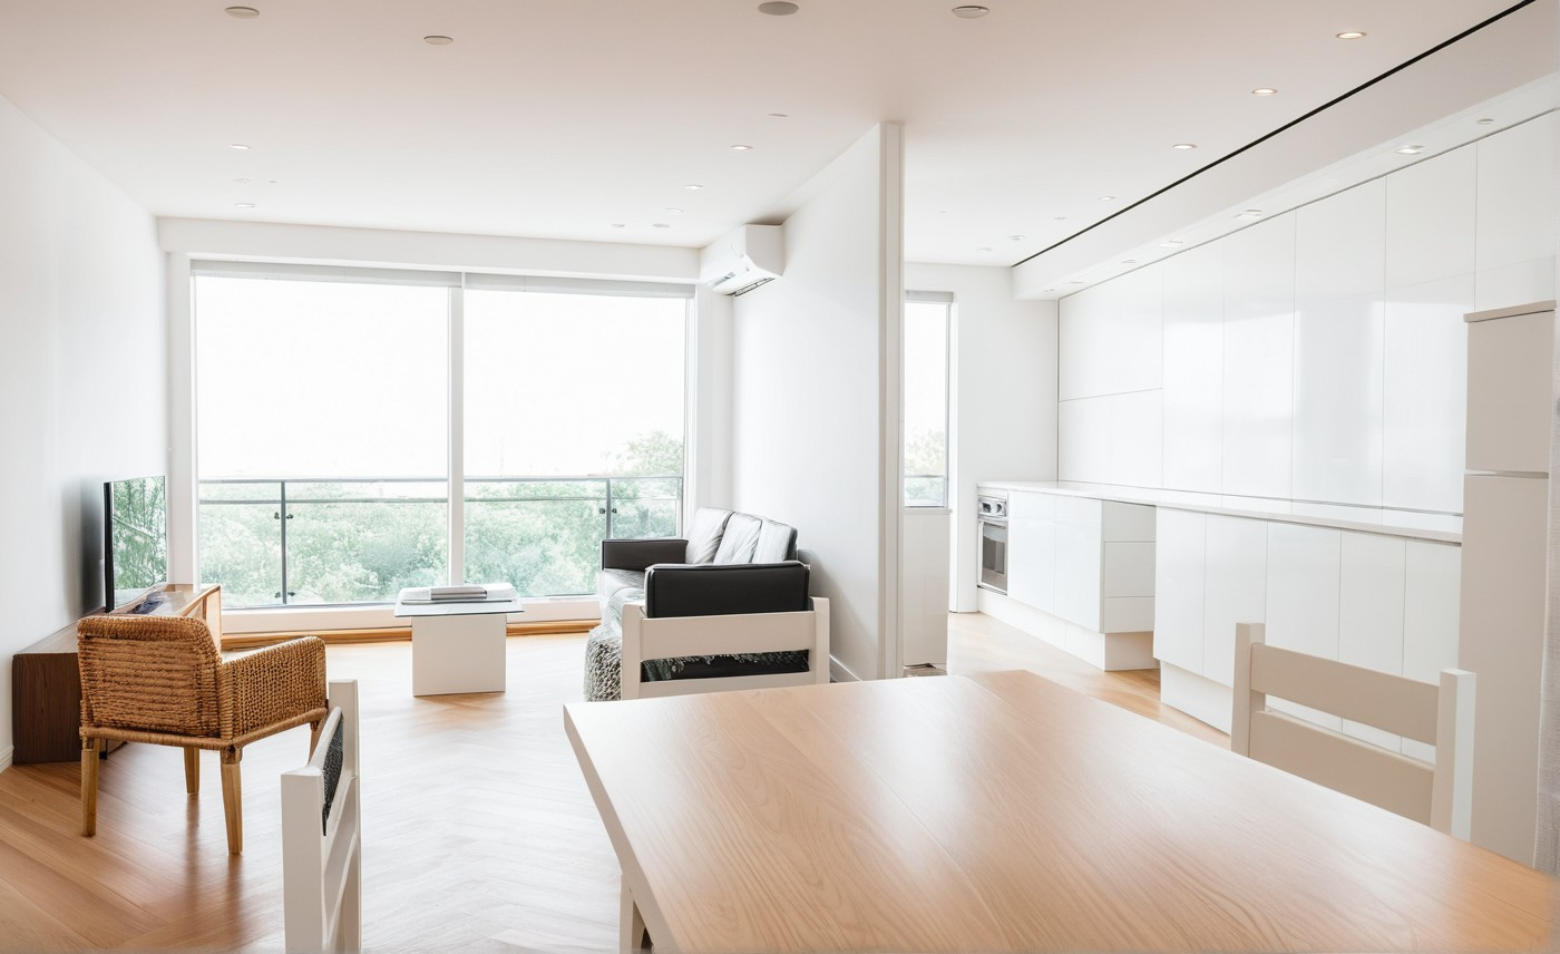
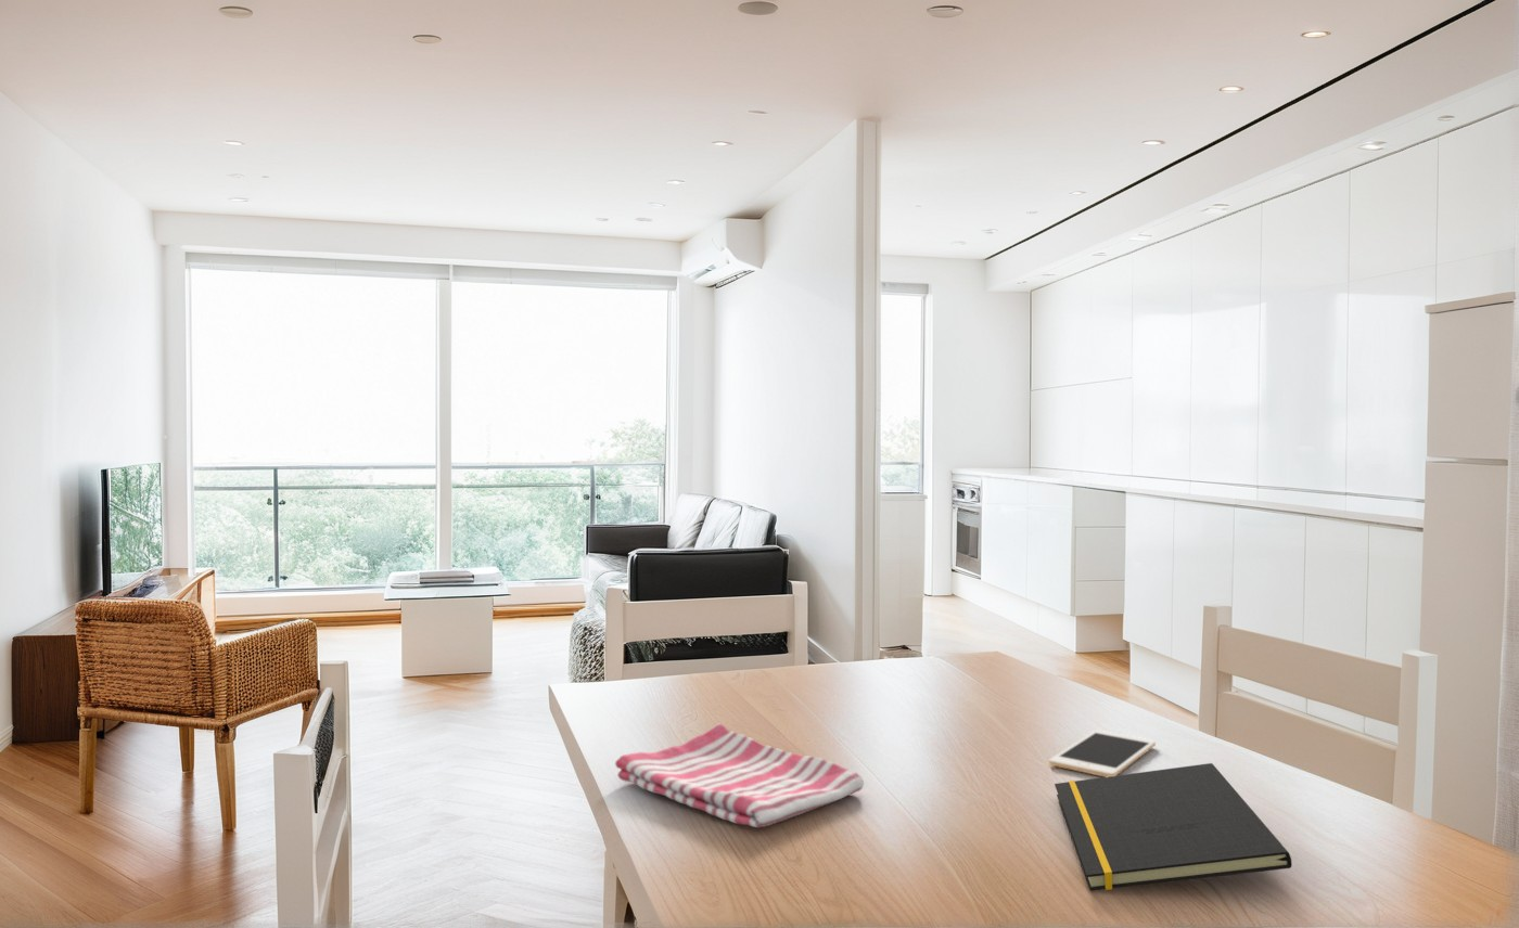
+ notepad [1054,762,1293,891]
+ cell phone [1048,730,1157,777]
+ dish towel [614,723,865,828]
